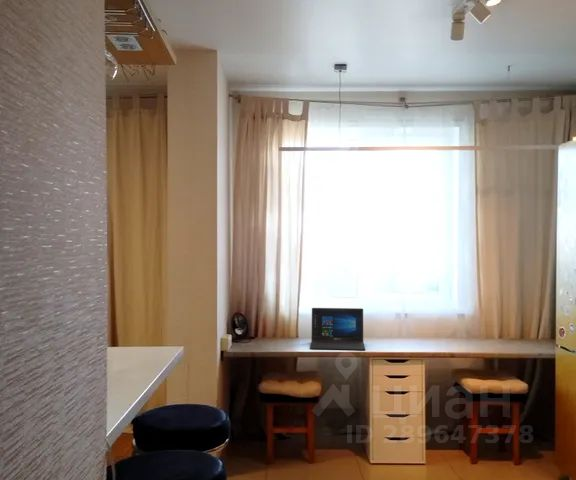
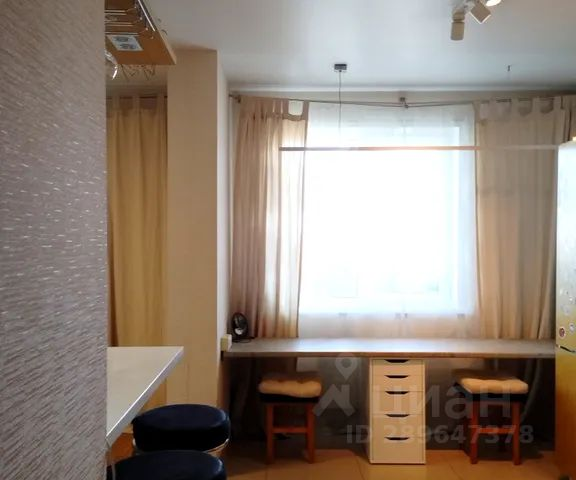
- laptop [309,307,366,351]
